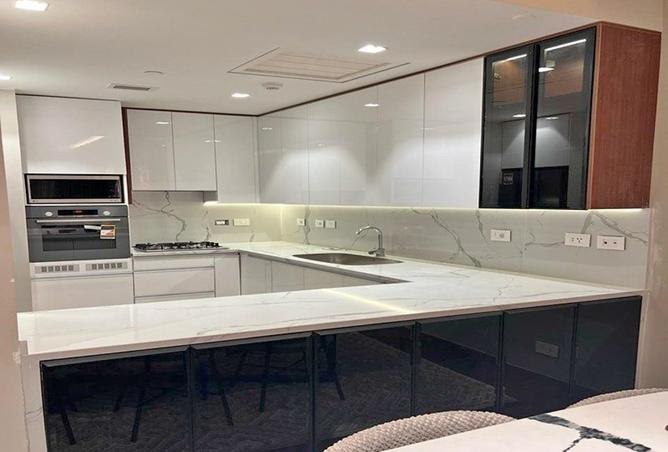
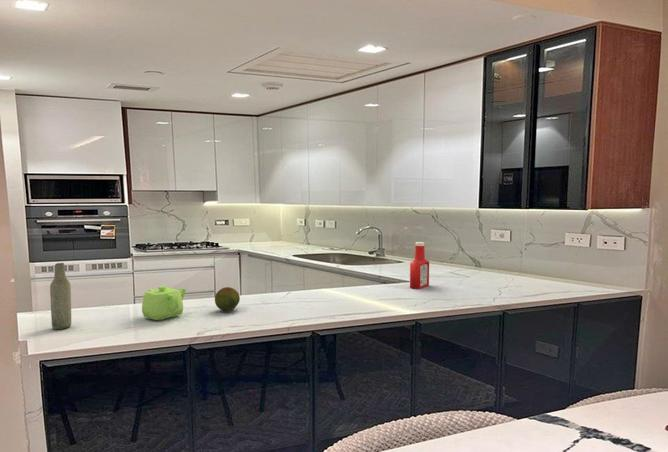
+ fruit [214,286,241,312]
+ teapot [141,285,187,322]
+ bottle [49,262,72,330]
+ soap bottle [409,241,430,290]
